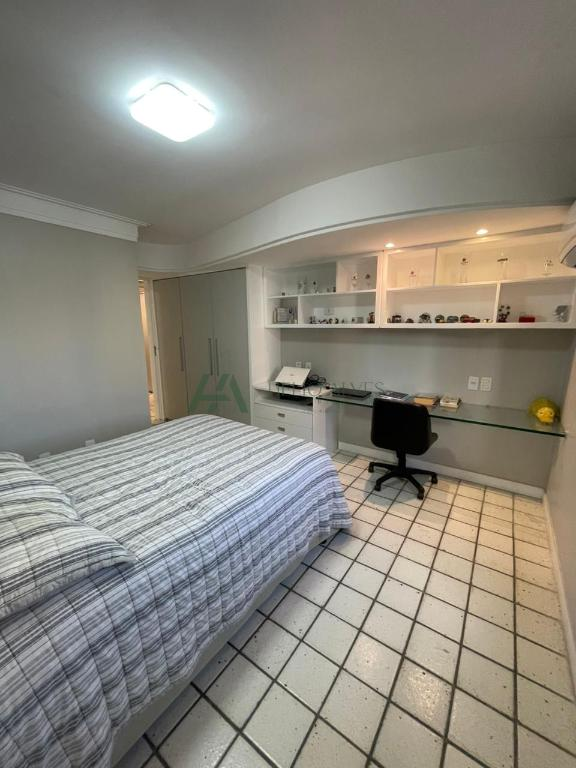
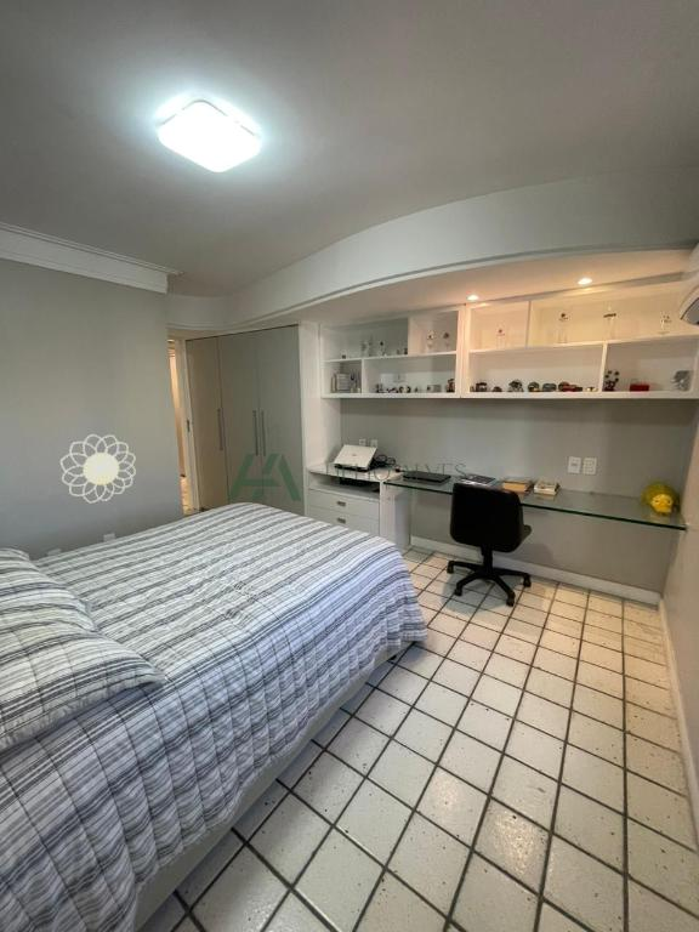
+ decorative wall piece [59,433,137,504]
